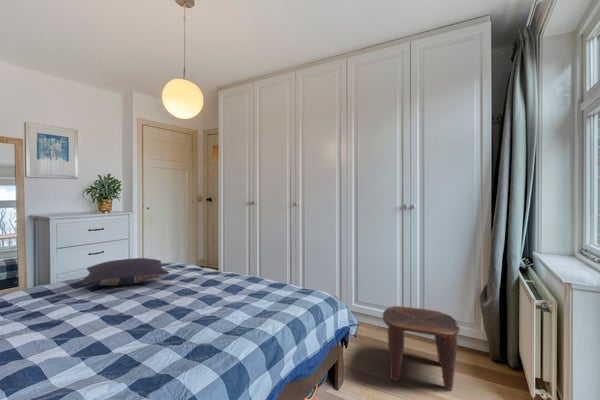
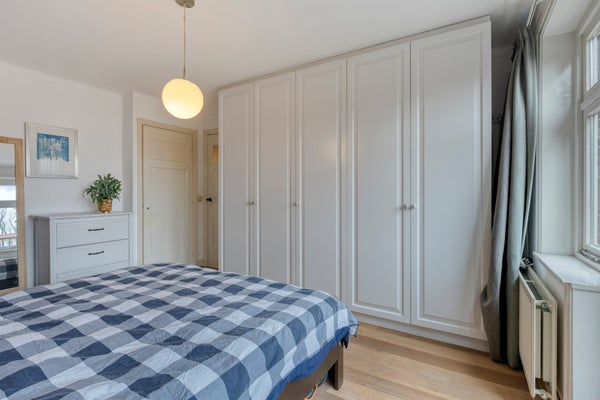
- stool [382,305,461,391]
- pillow [78,257,170,287]
